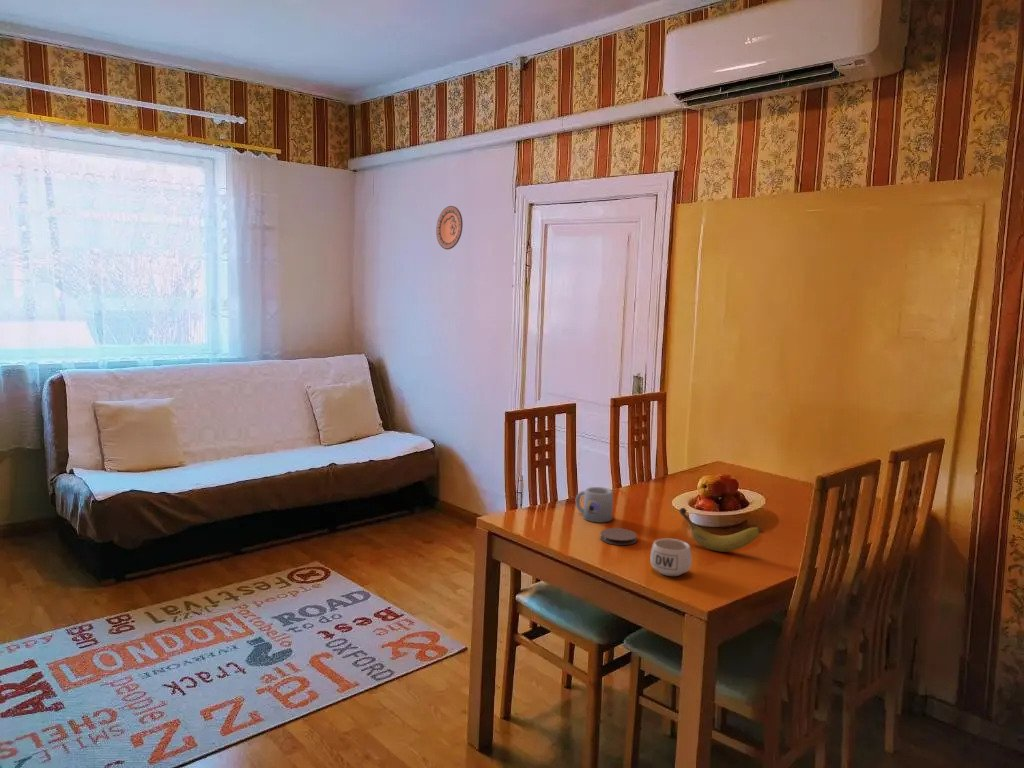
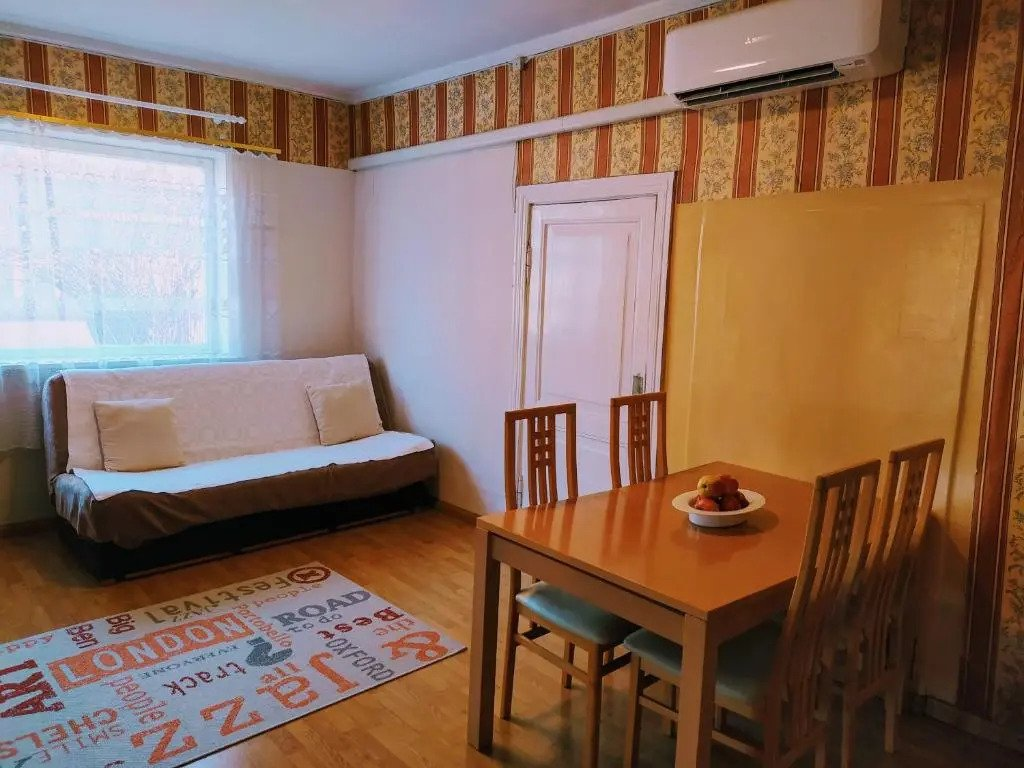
- coaster [599,527,638,546]
- decorative plate [435,205,464,250]
- mug [575,486,614,523]
- mug [649,538,693,577]
- fruit [678,507,762,553]
